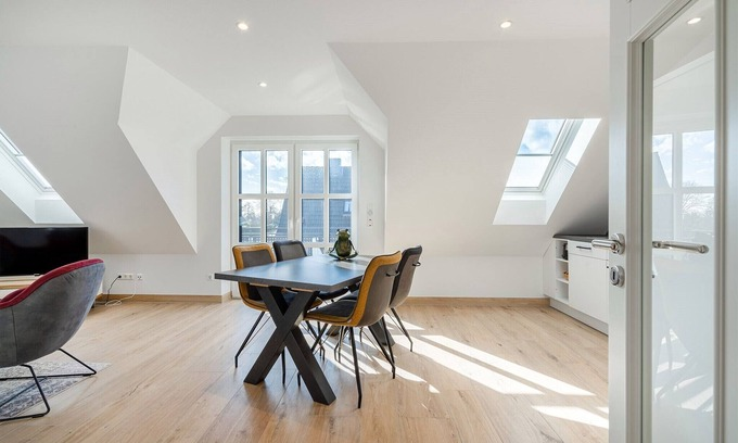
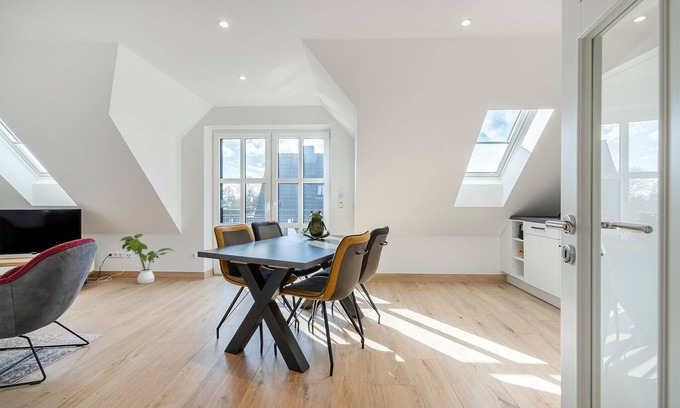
+ house plant [119,233,176,285]
